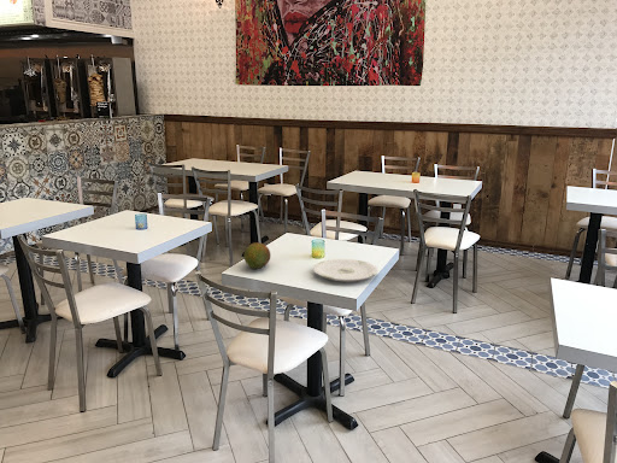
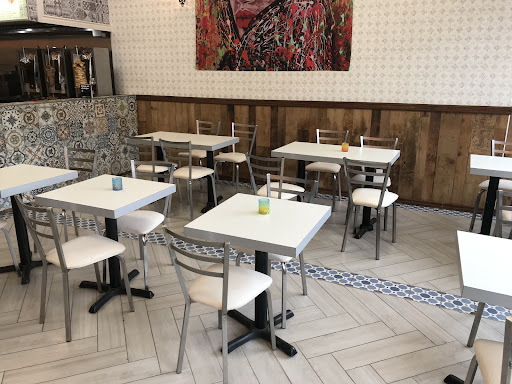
- fruit [242,241,271,269]
- plate [312,258,380,283]
